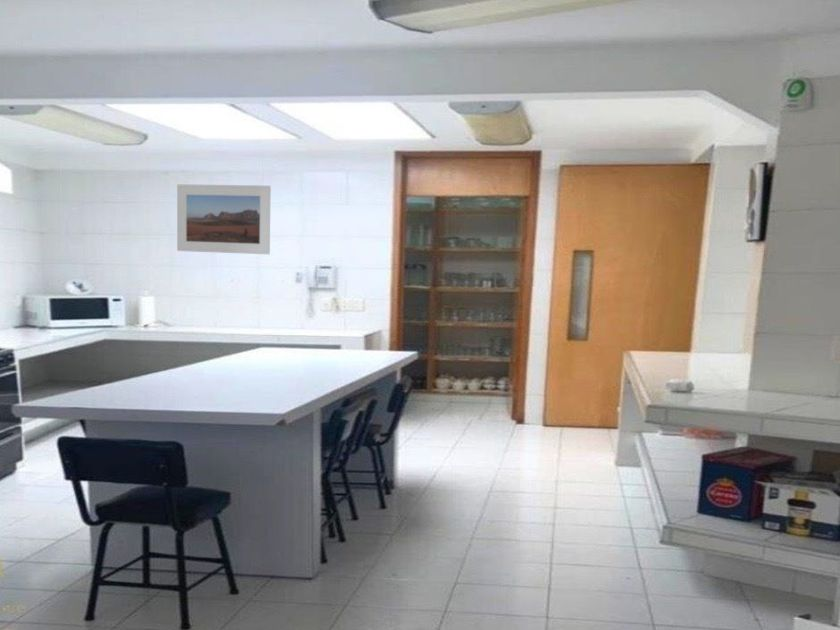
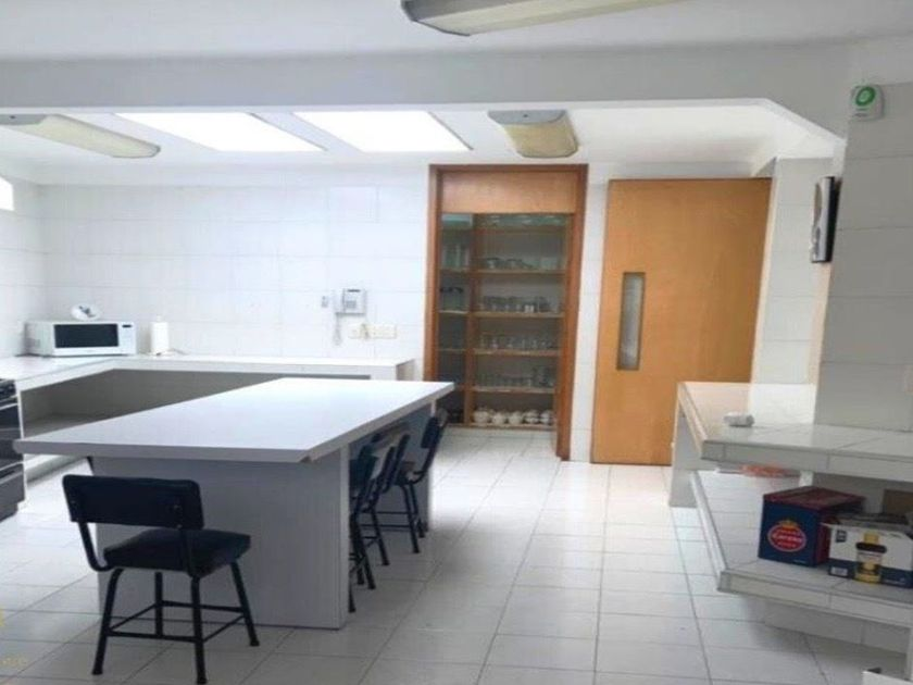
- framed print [176,183,272,255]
